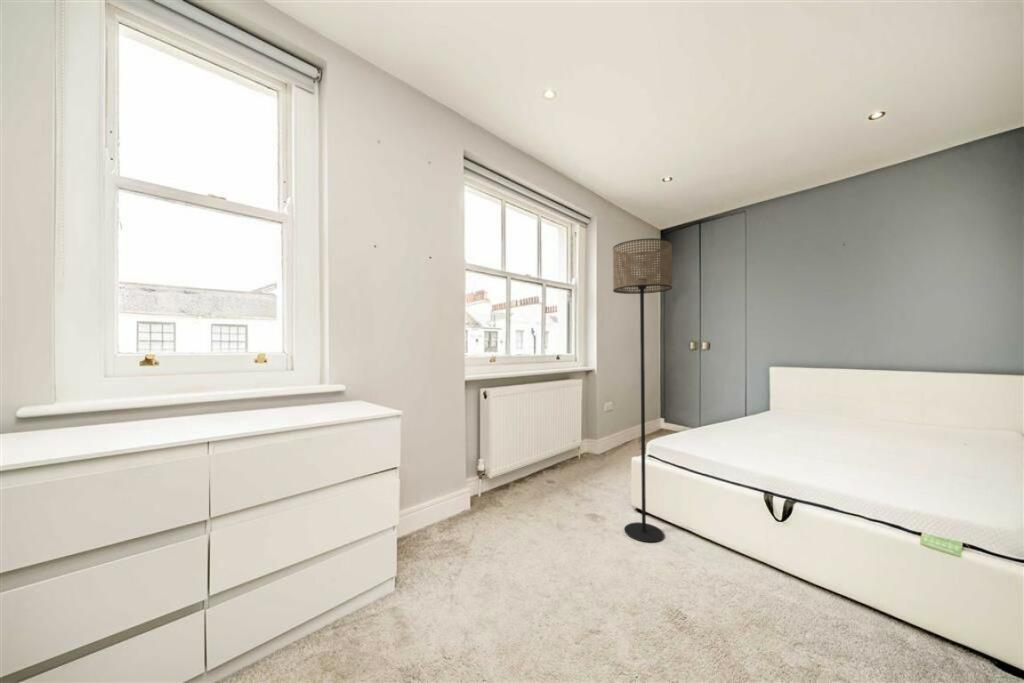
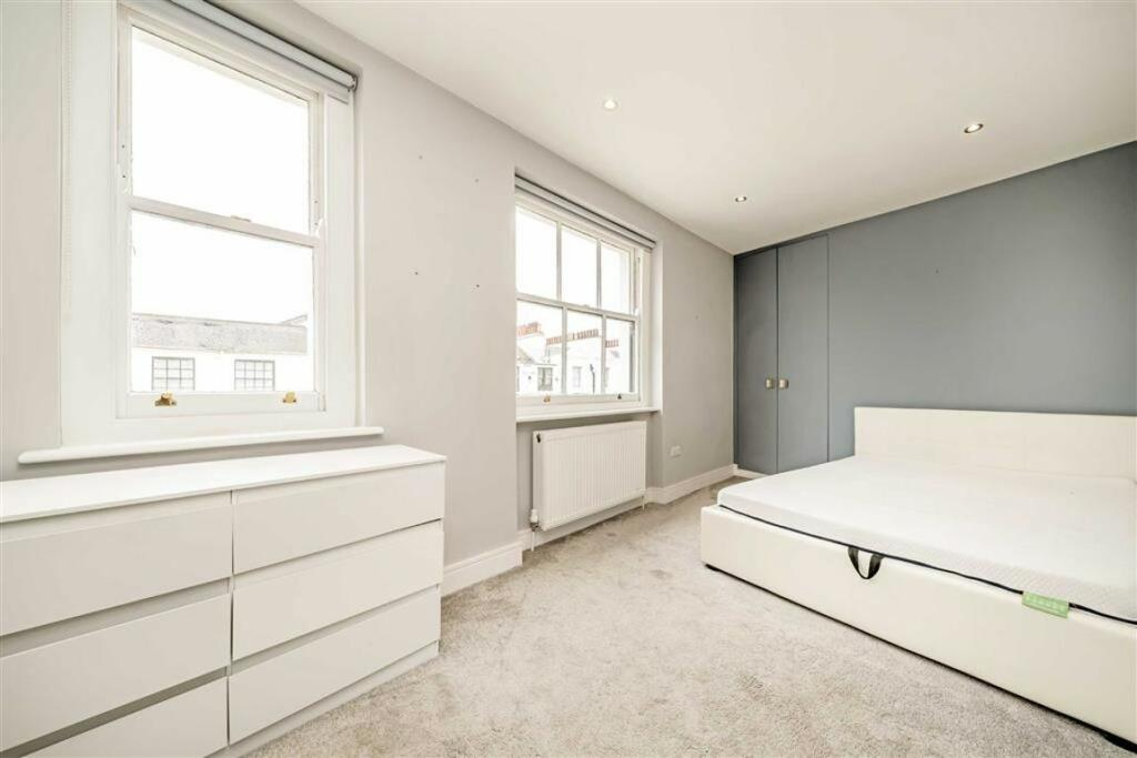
- floor lamp [612,237,673,543]
